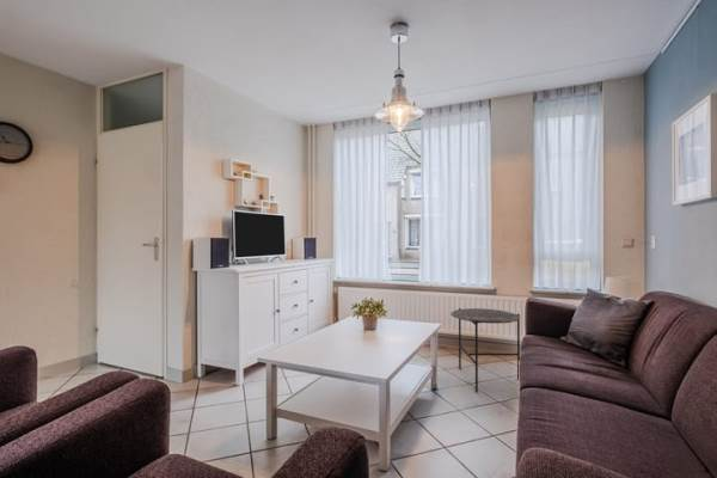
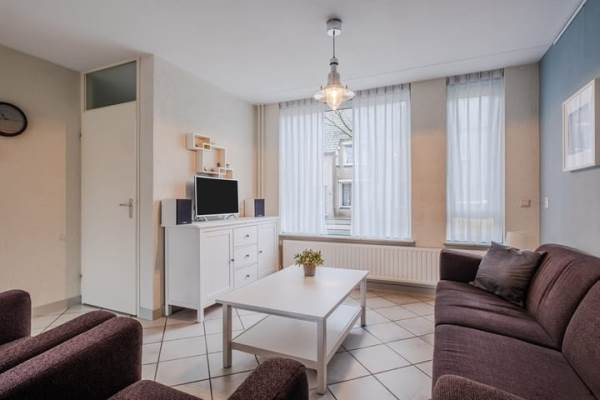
- side table [449,307,521,393]
